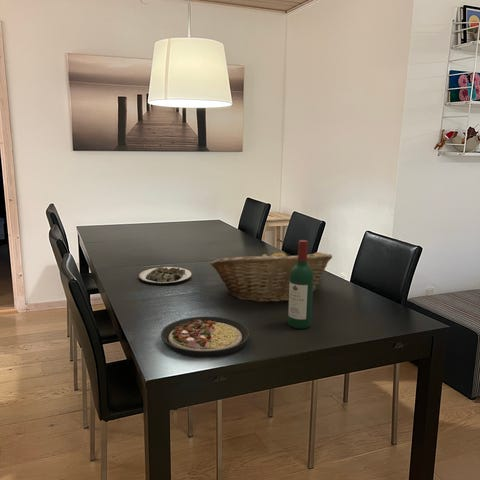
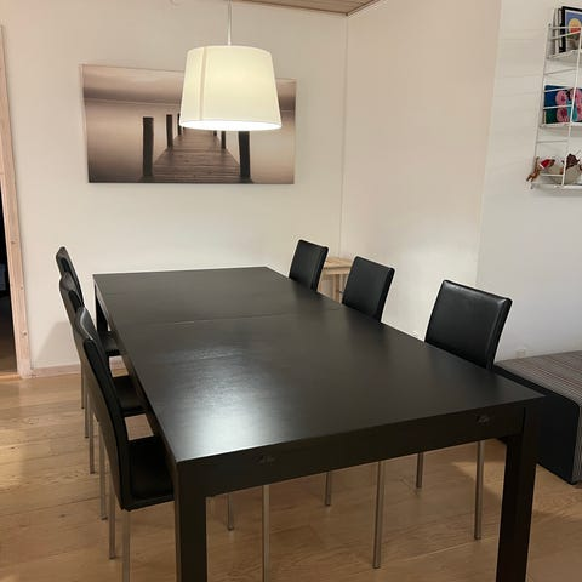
- fruit basket [209,247,333,304]
- plate [160,316,251,358]
- plate [138,266,192,286]
- wine bottle [287,239,314,330]
